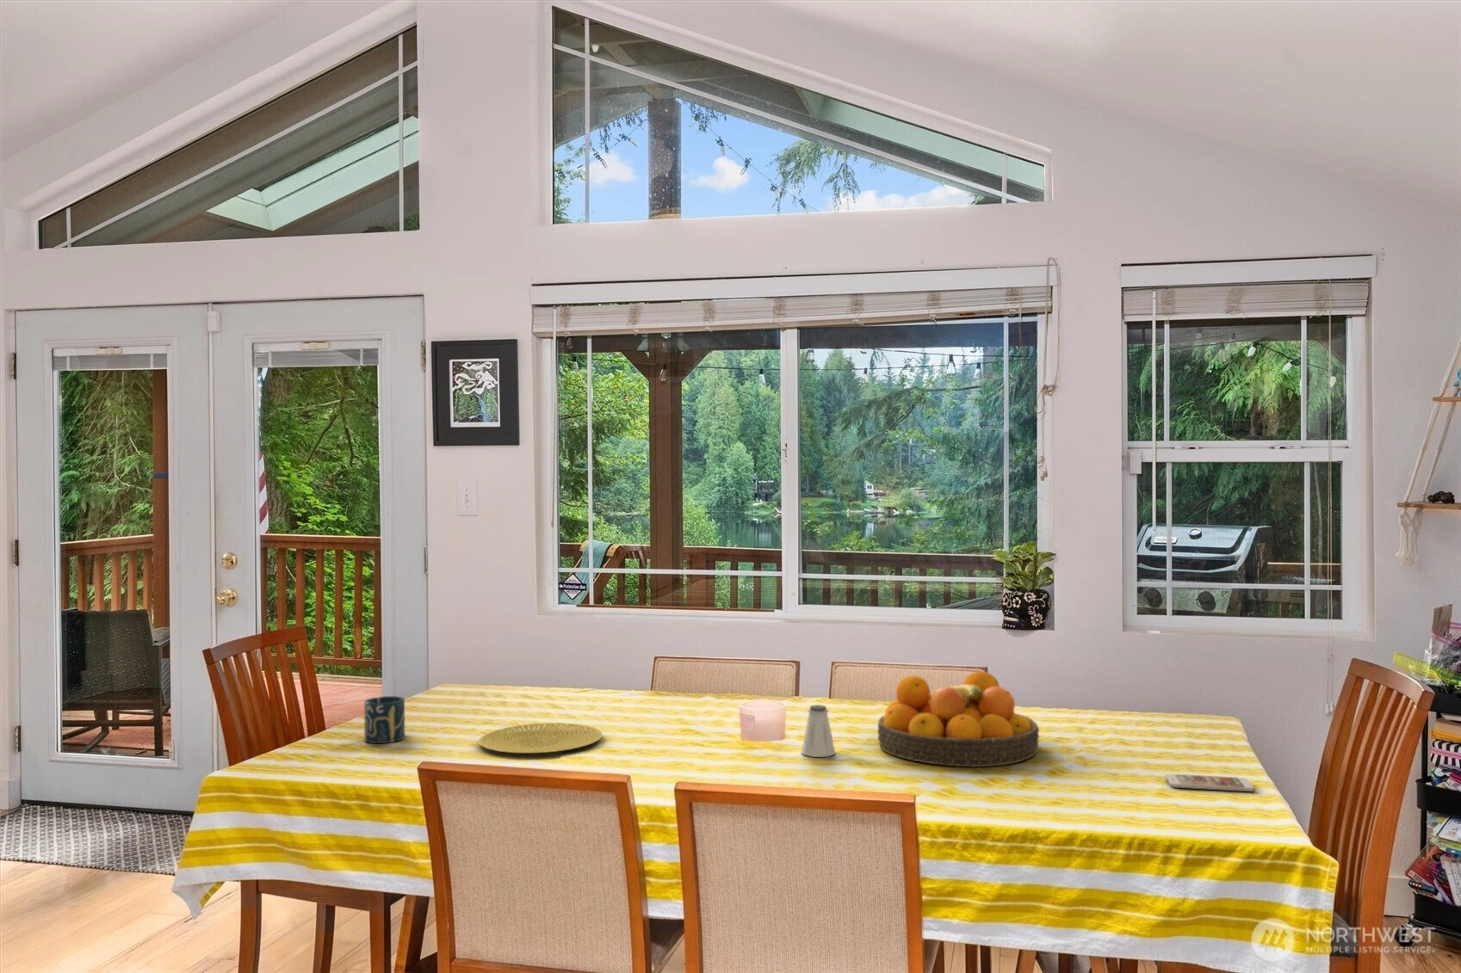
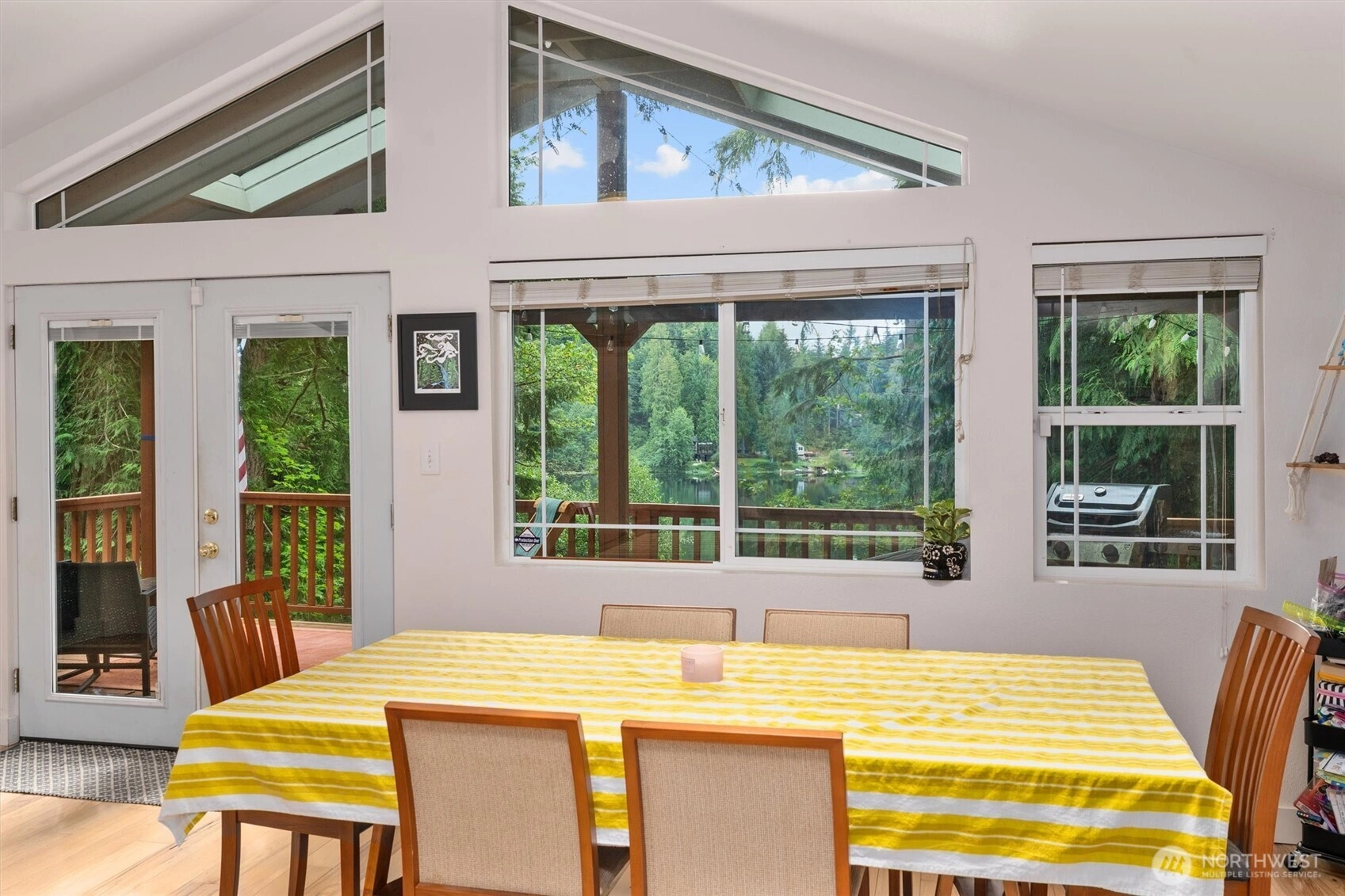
- cup [363,695,405,744]
- saltshaker [801,704,836,758]
- smartphone [1164,773,1256,793]
- fruit bowl [878,670,1040,768]
- plate [478,722,604,754]
